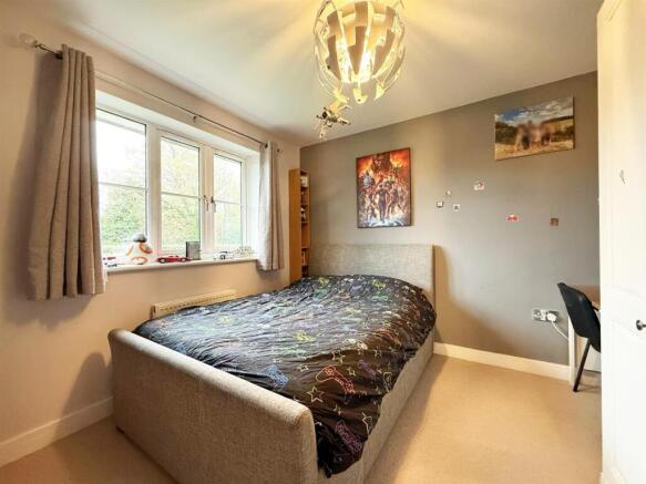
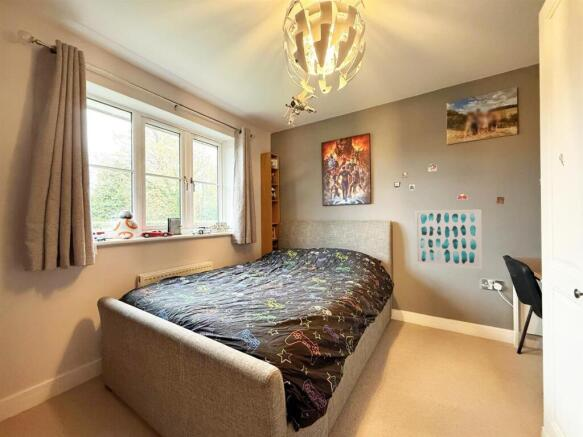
+ wall art [414,208,483,270]
